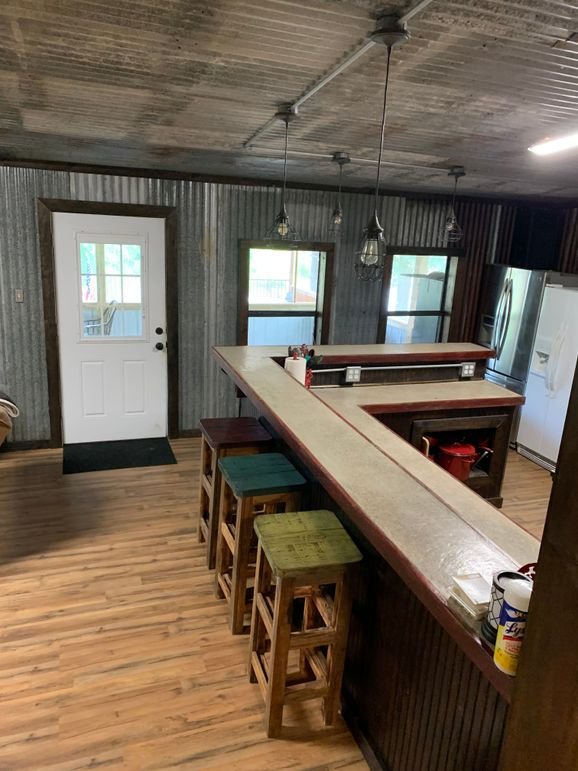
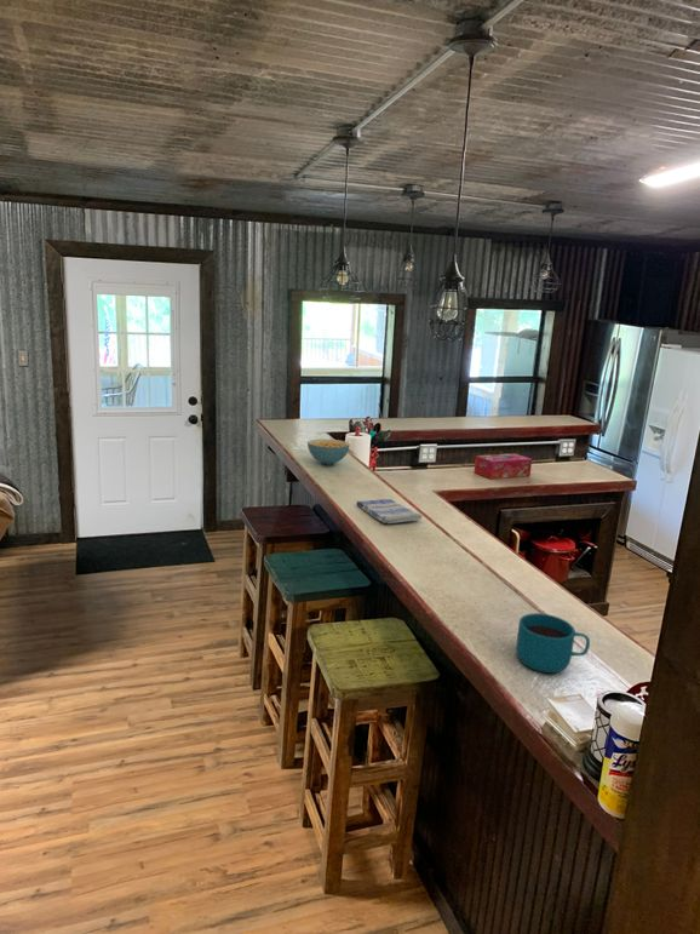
+ tissue box [474,452,533,480]
+ cup [515,612,591,674]
+ cereal bowl [306,437,351,466]
+ dish towel [356,498,423,525]
